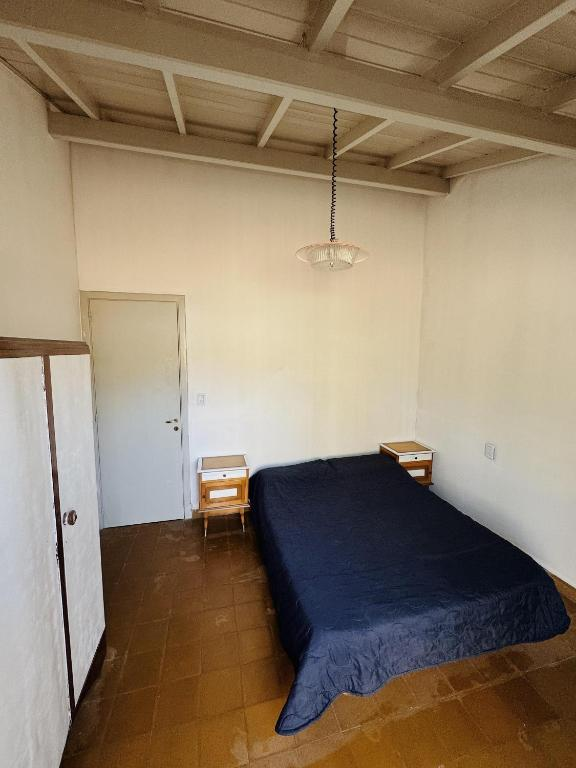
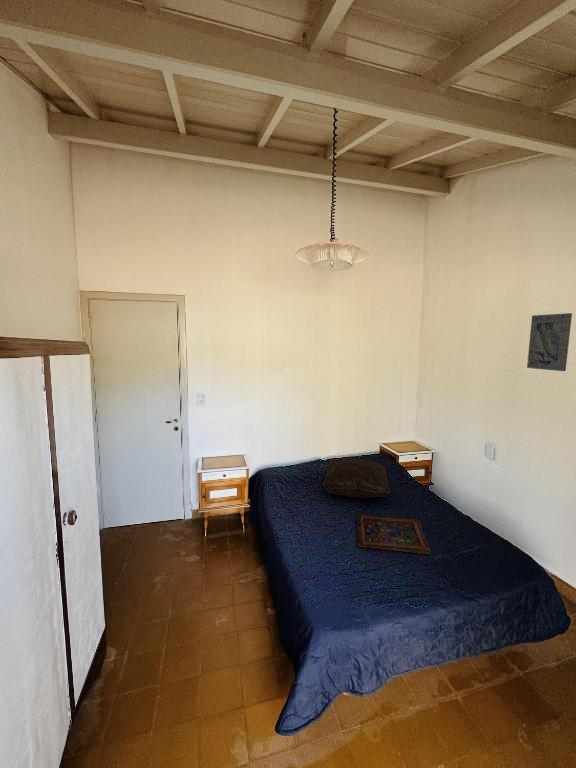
+ painted panel [355,513,432,556]
+ pillow [322,459,391,499]
+ wall art [526,312,573,372]
